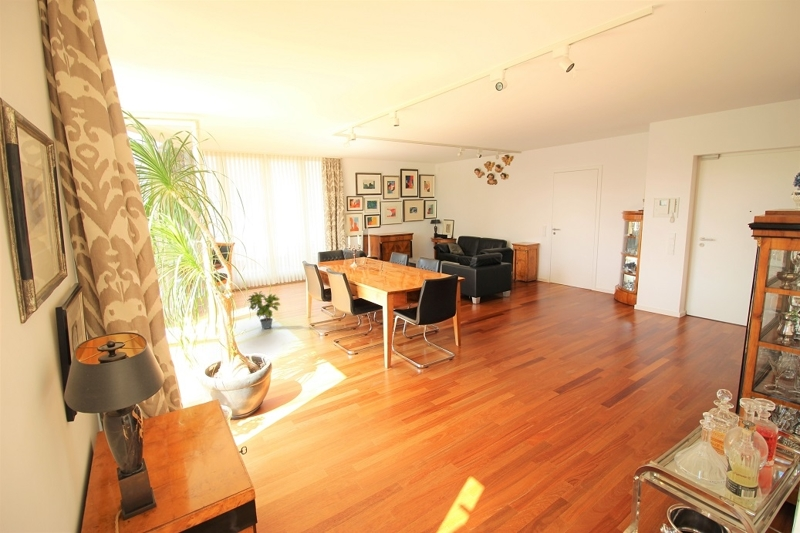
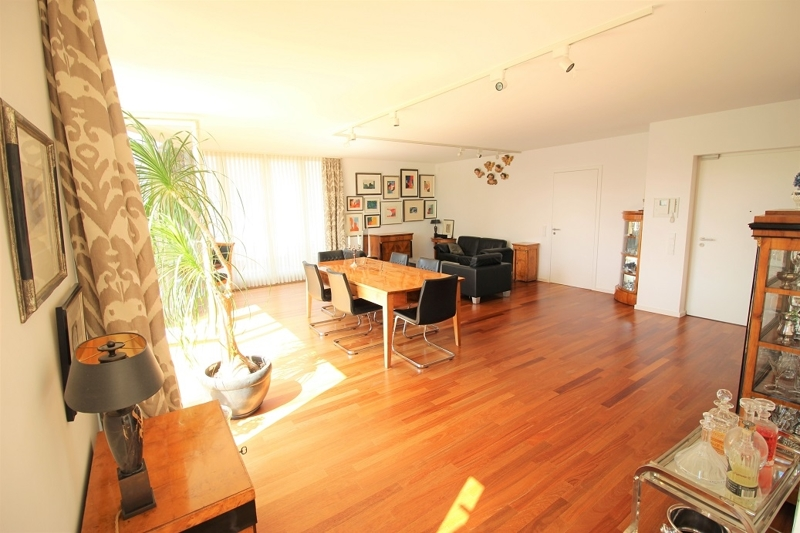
- potted plant [247,290,281,330]
